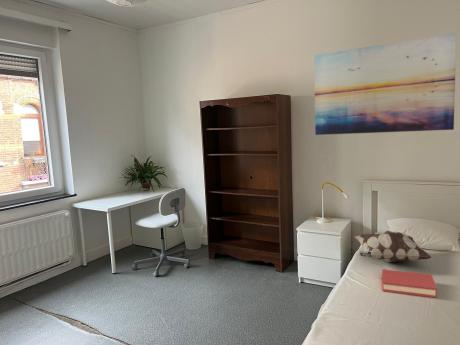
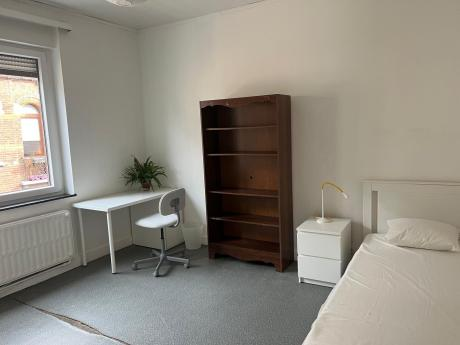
- hardback book [381,268,438,299]
- wall art [313,32,457,136]
- decorative pillow [354,229,432,263]
